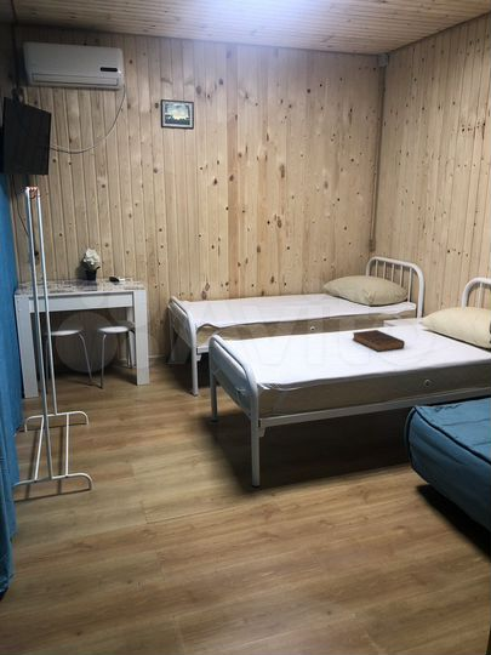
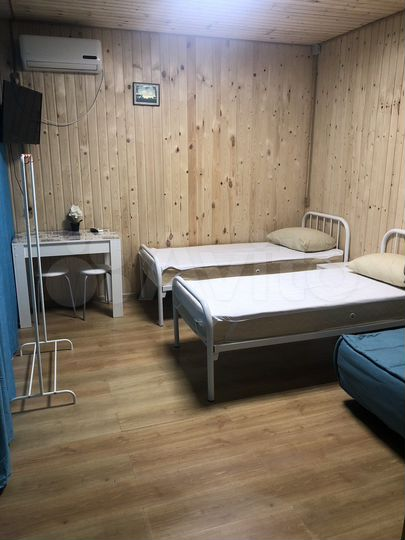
- book [352,329,406,353]
